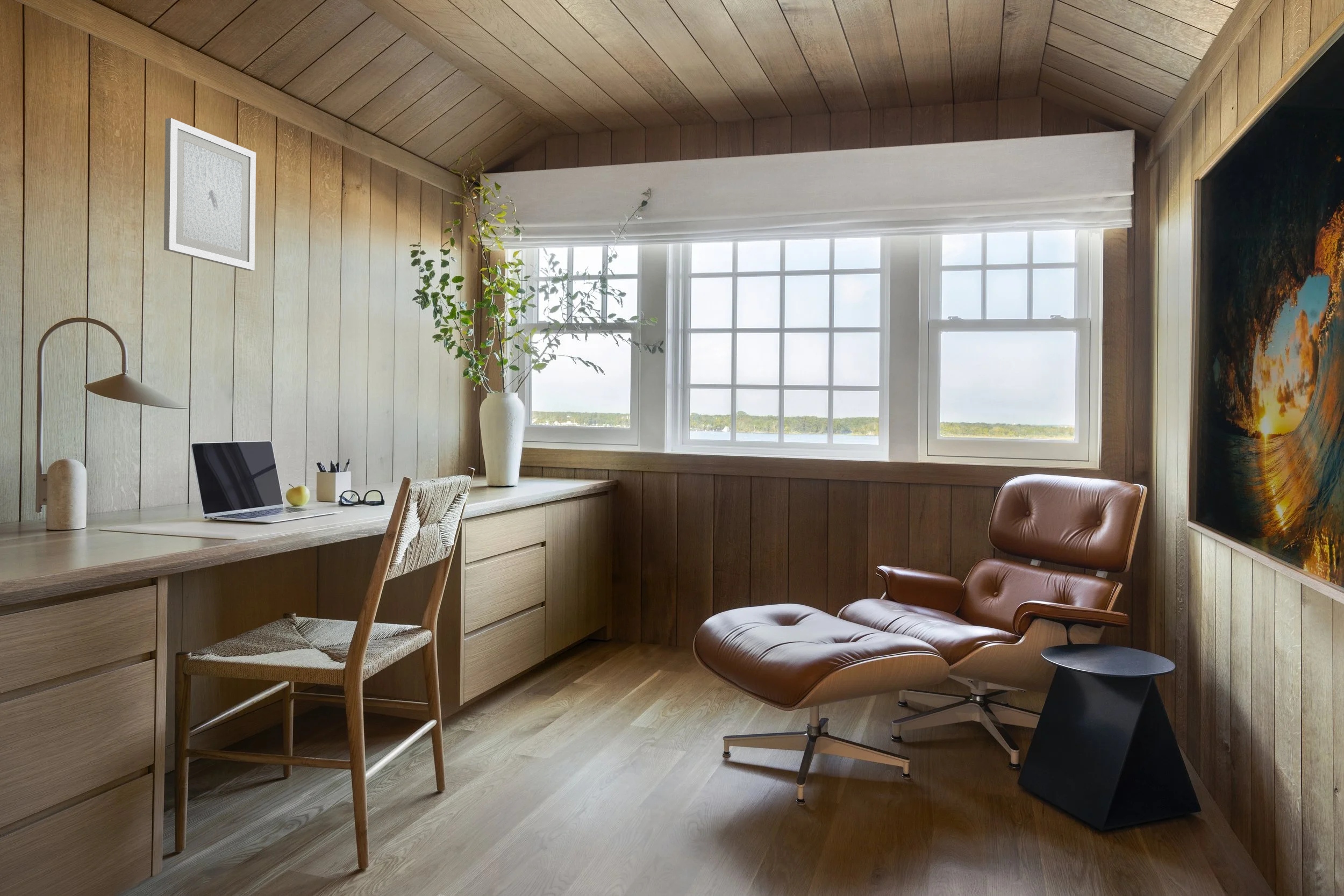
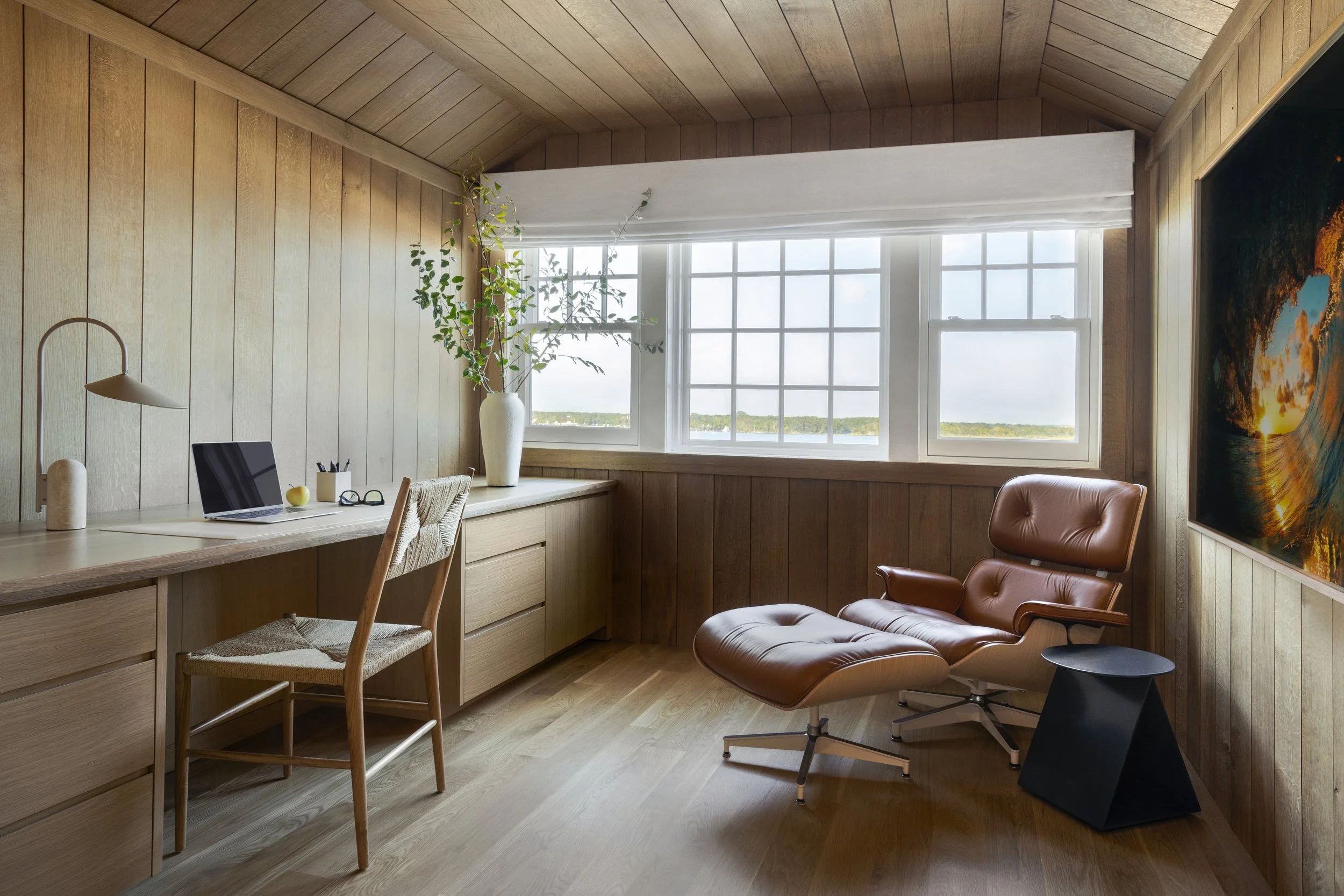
- wall art [163,118,256,271]
